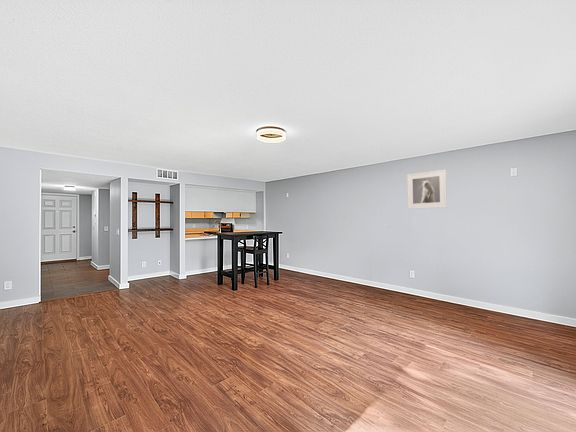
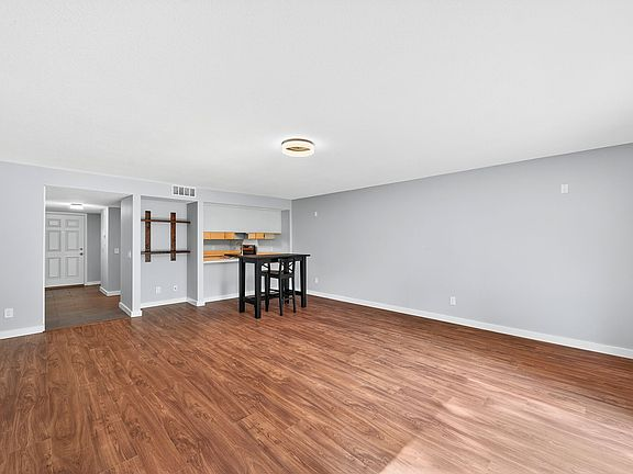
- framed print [406,168,448,210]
